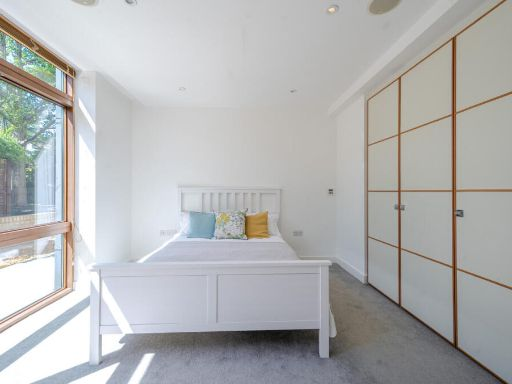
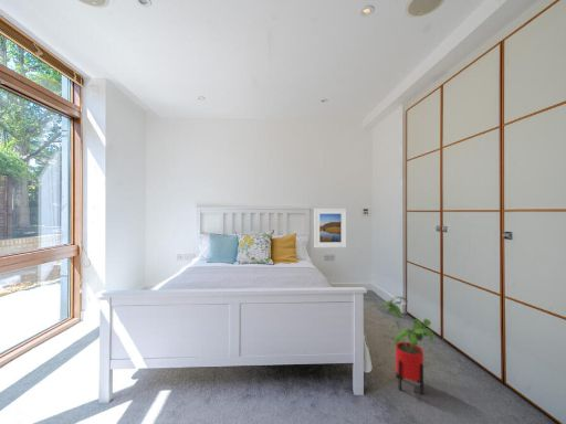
+ house plant [376,295,434,395]
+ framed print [313,208,347,248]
